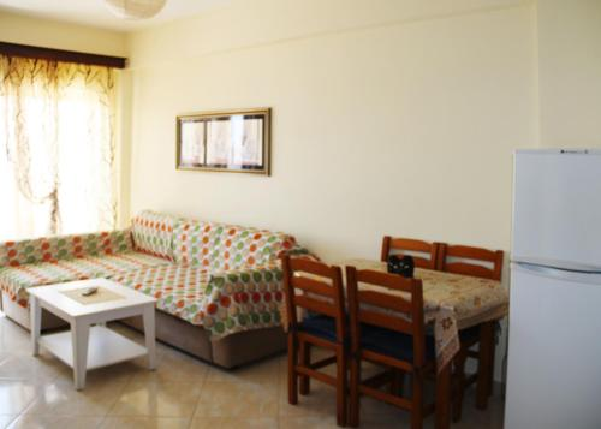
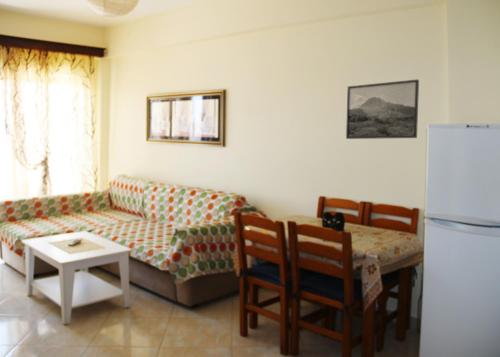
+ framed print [345,78,420,140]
